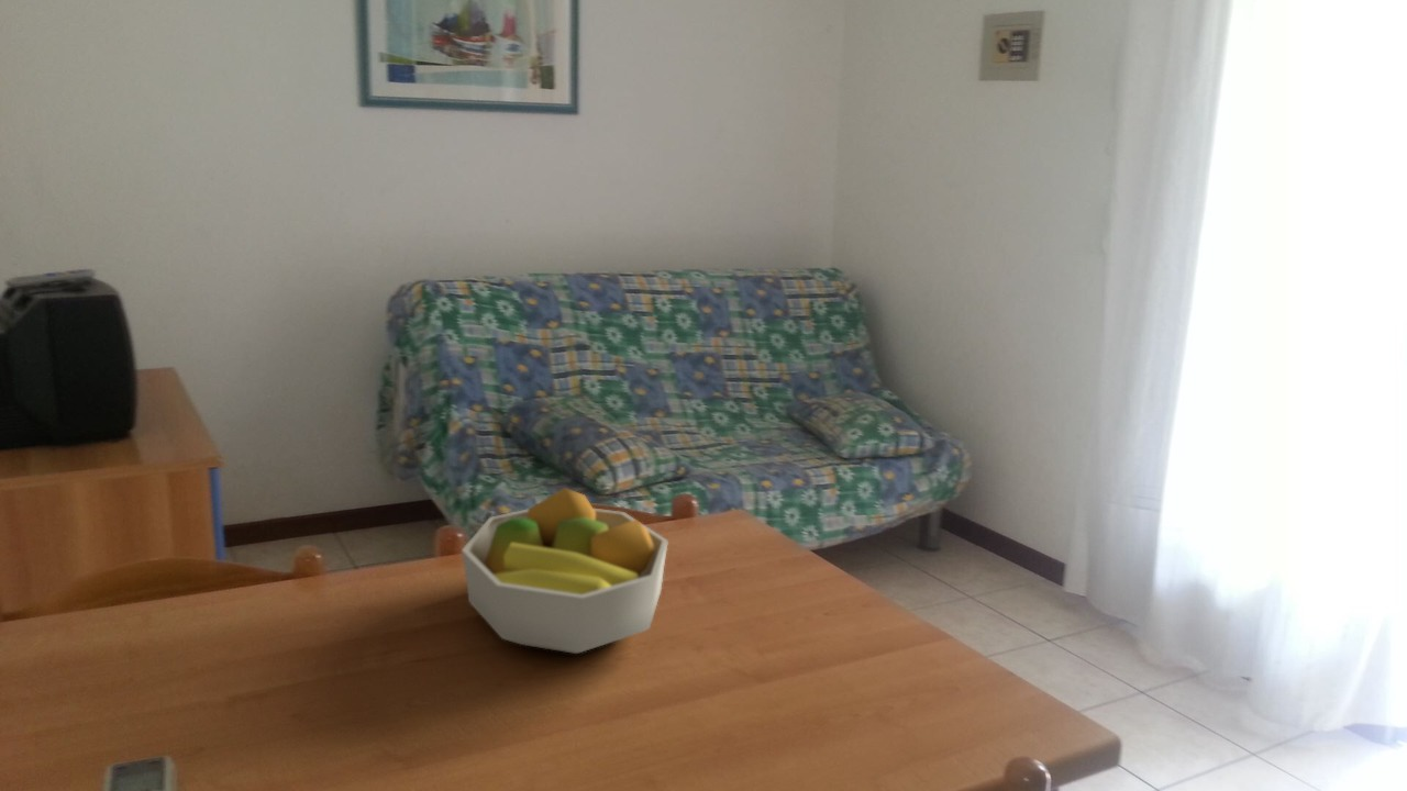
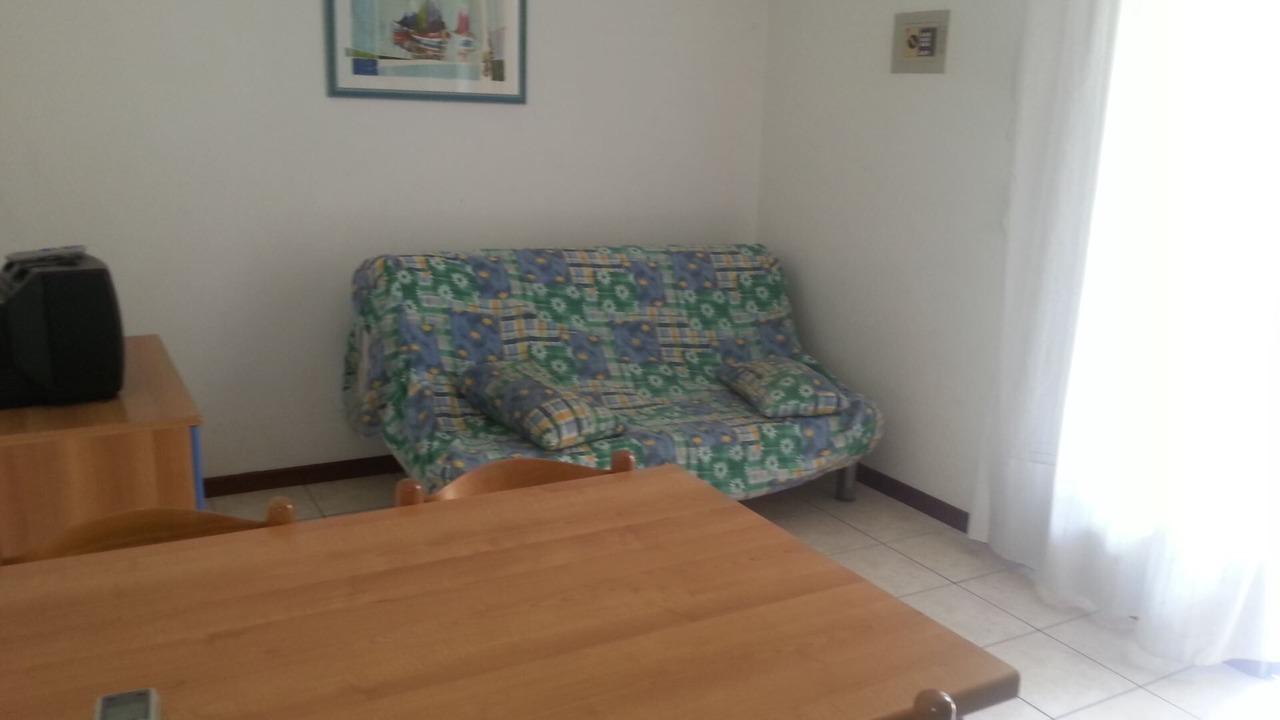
- fruit bowl [461,487,669,655]
